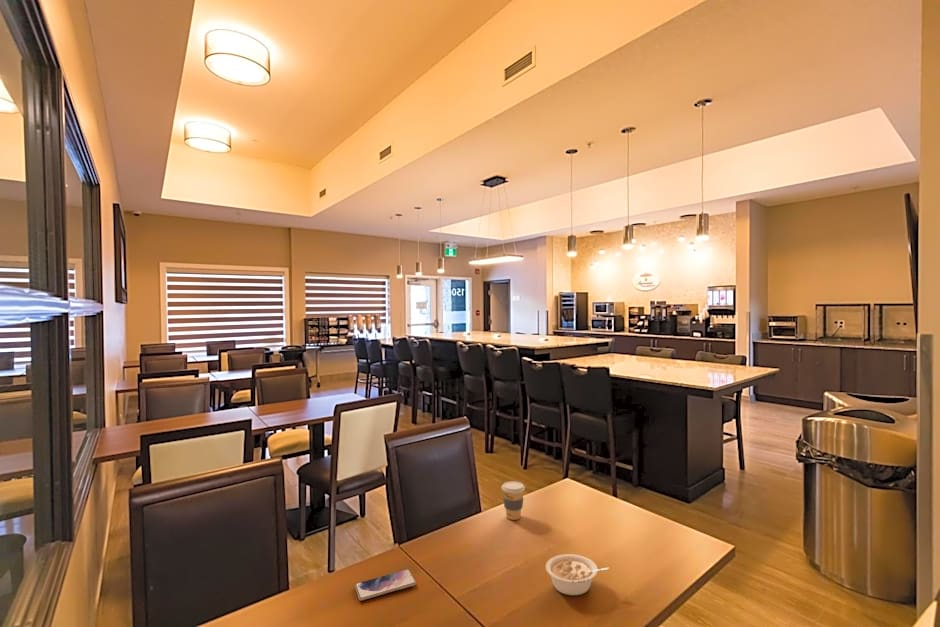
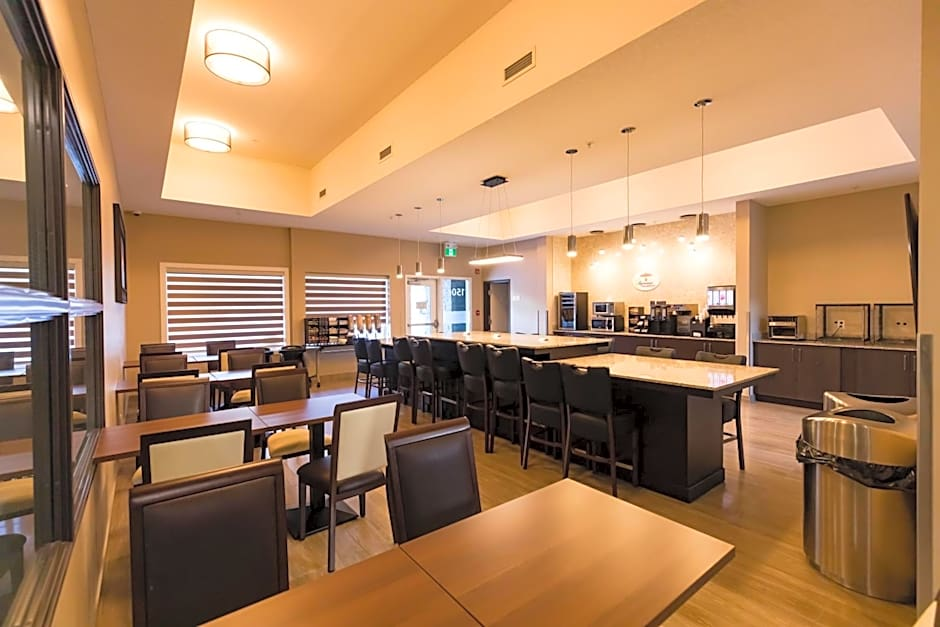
- coffee cup [501,480,526,521]
- legume [545,553,610,596]
- smartphone [354,569,417,602]
